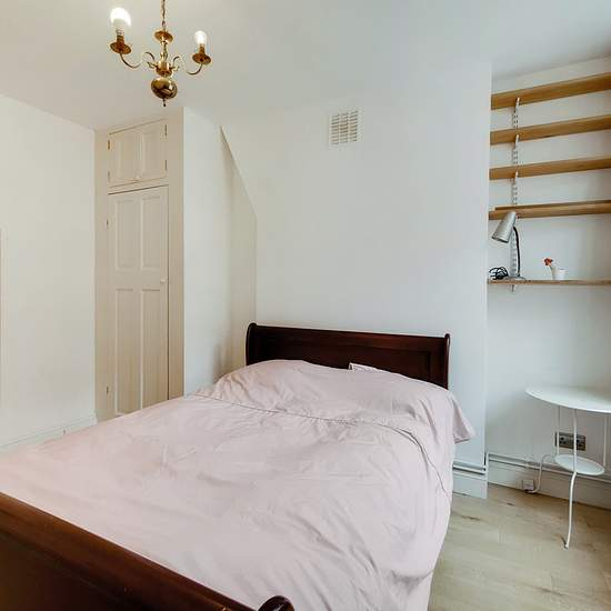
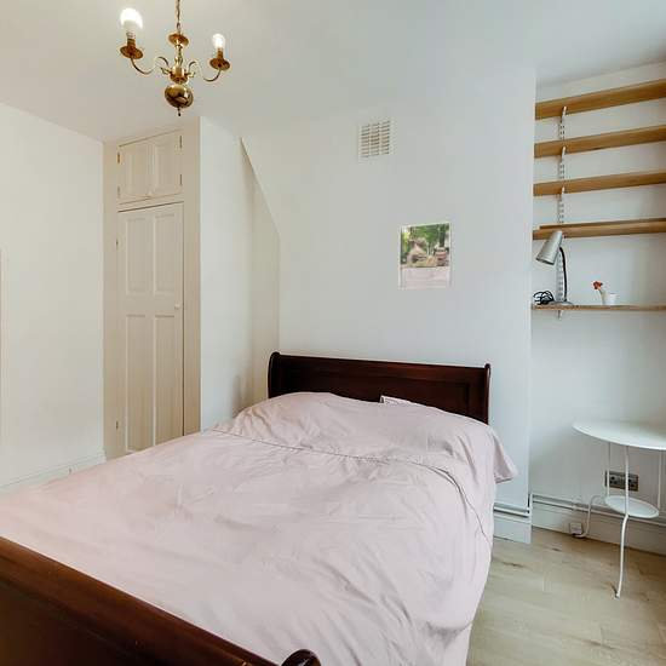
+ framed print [397,220,453,289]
